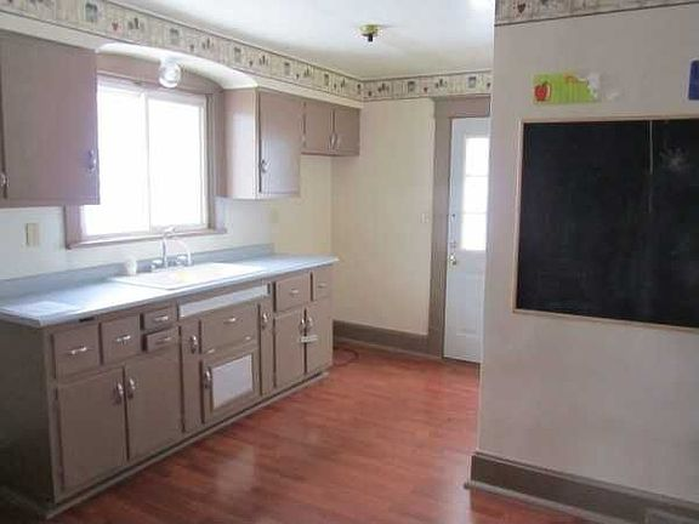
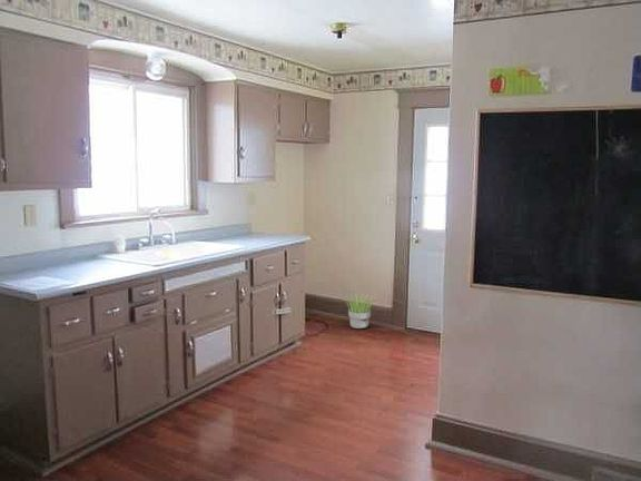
+ potted plant [343,292,377,330]
